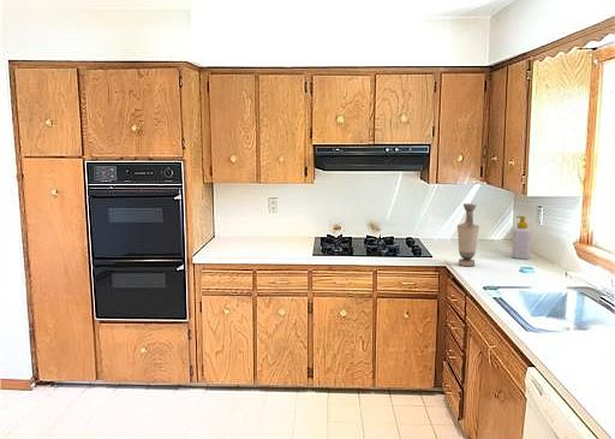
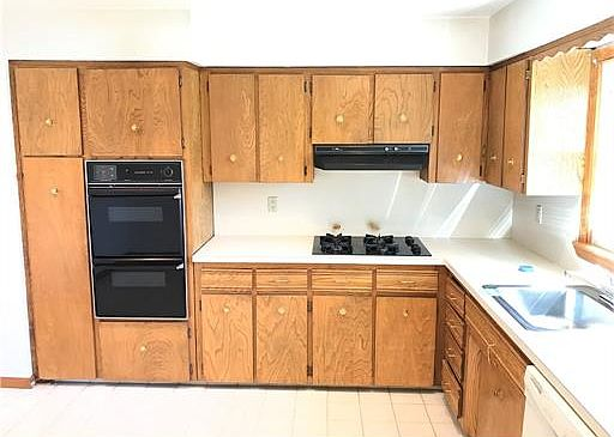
- vase [456,202,480,267]
- soap bottle [510,215,532,260]
